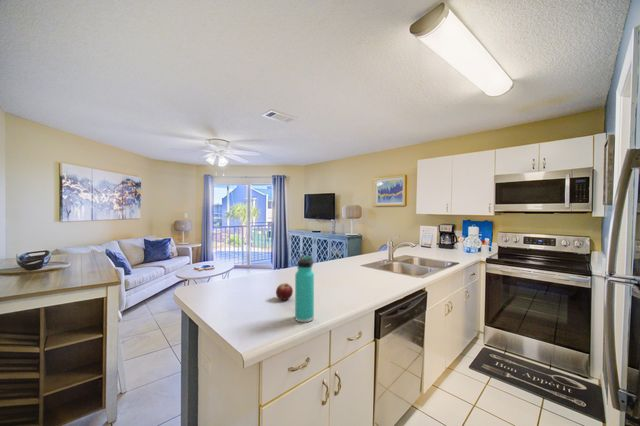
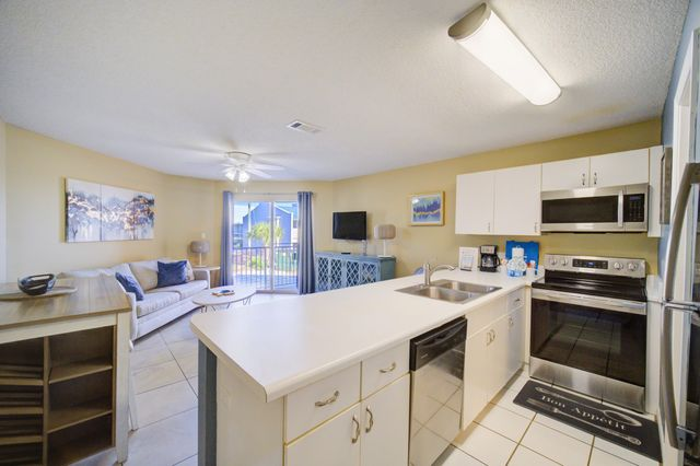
- thermos bottle [294,254,315,323]
- fruit [275,282,294,301]
